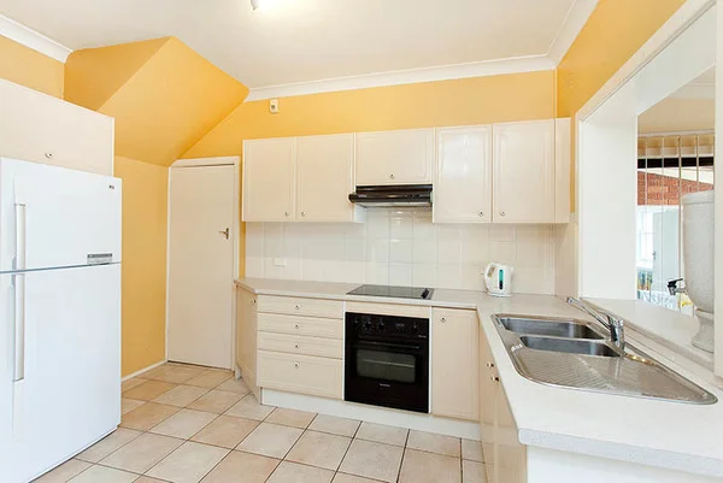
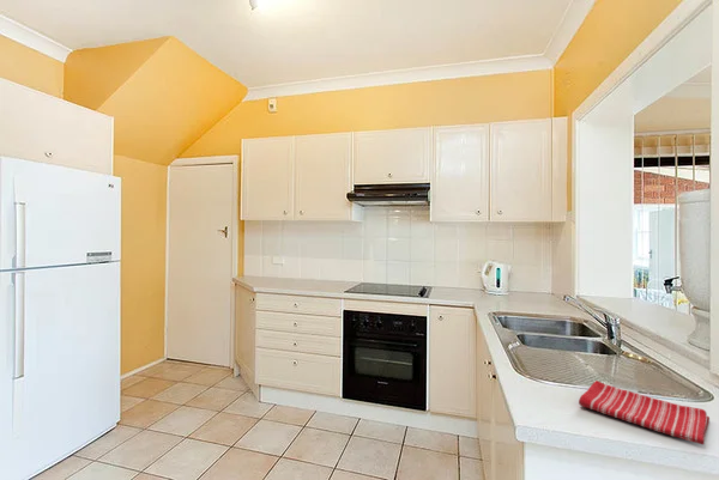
+ dish towel [578,379,711,445]
